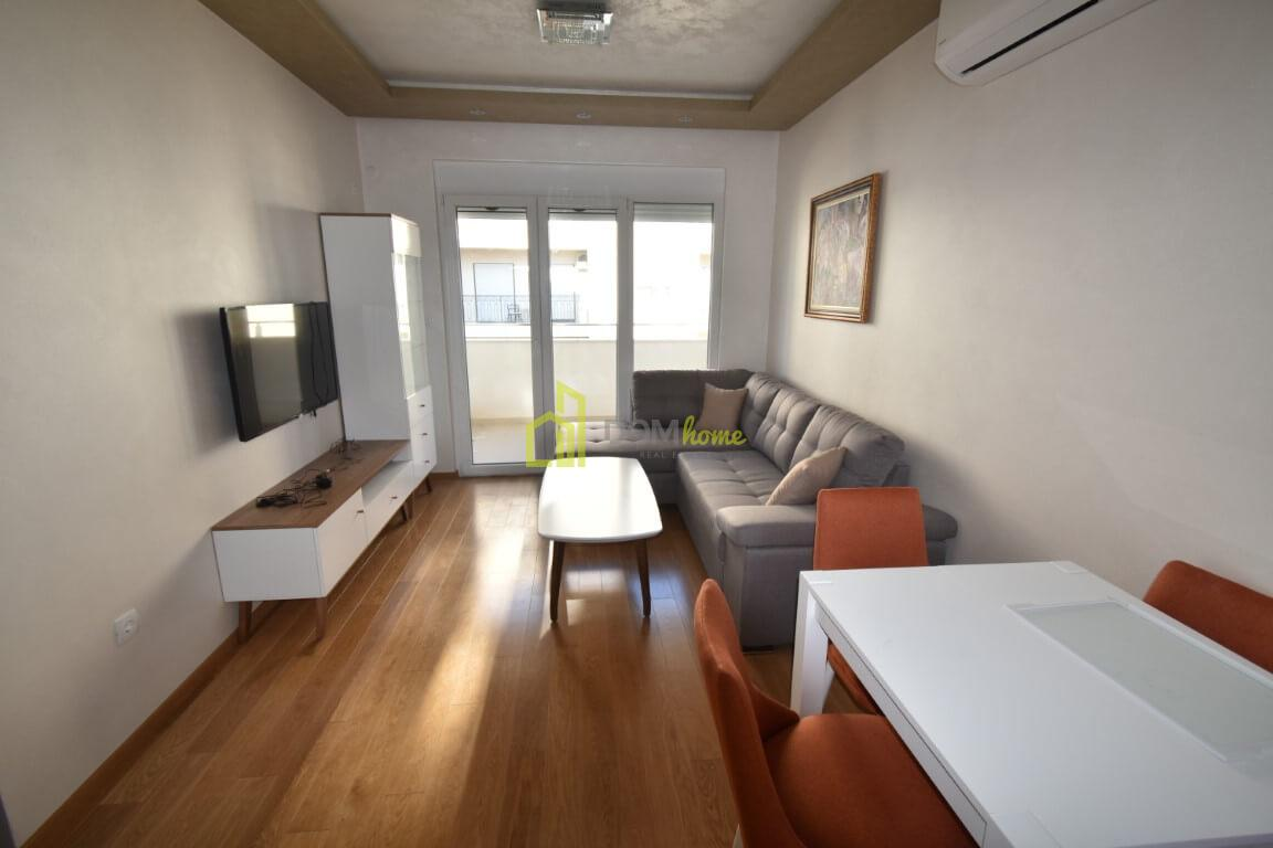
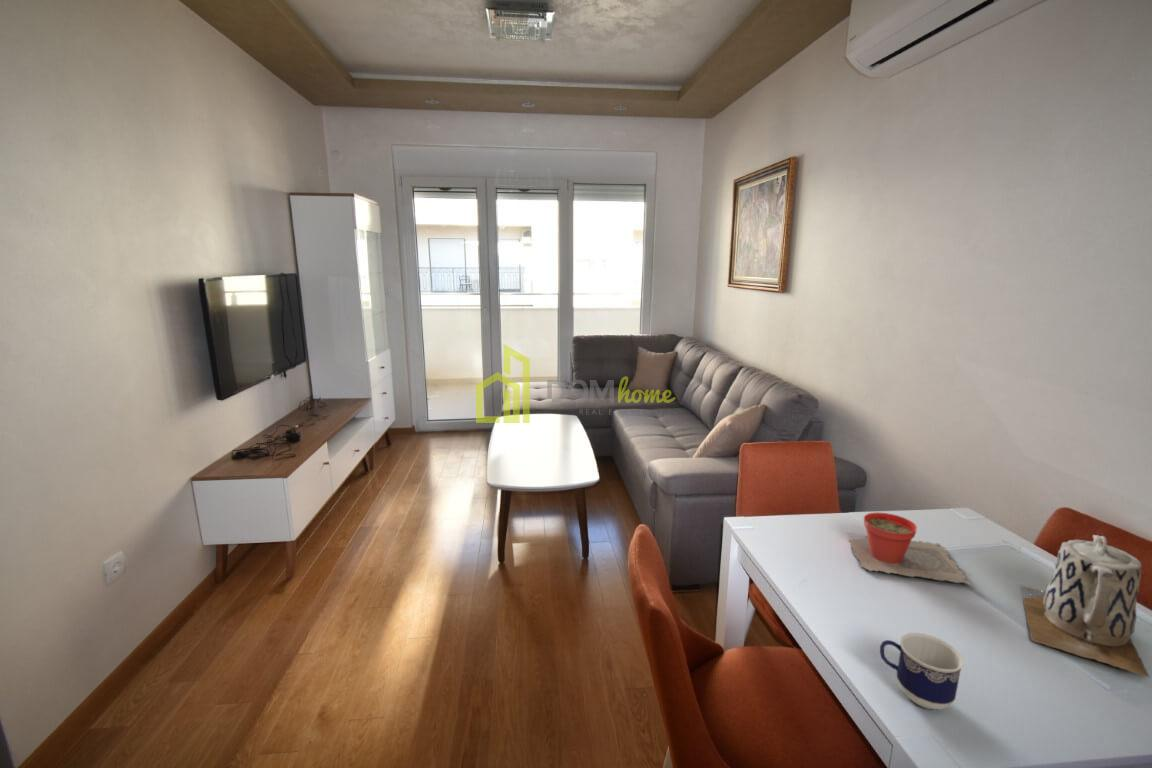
+ plant pot [847,512,973,586]
+ cup [879,632,965,710]
+ teapot [1020,534,1151,679]
